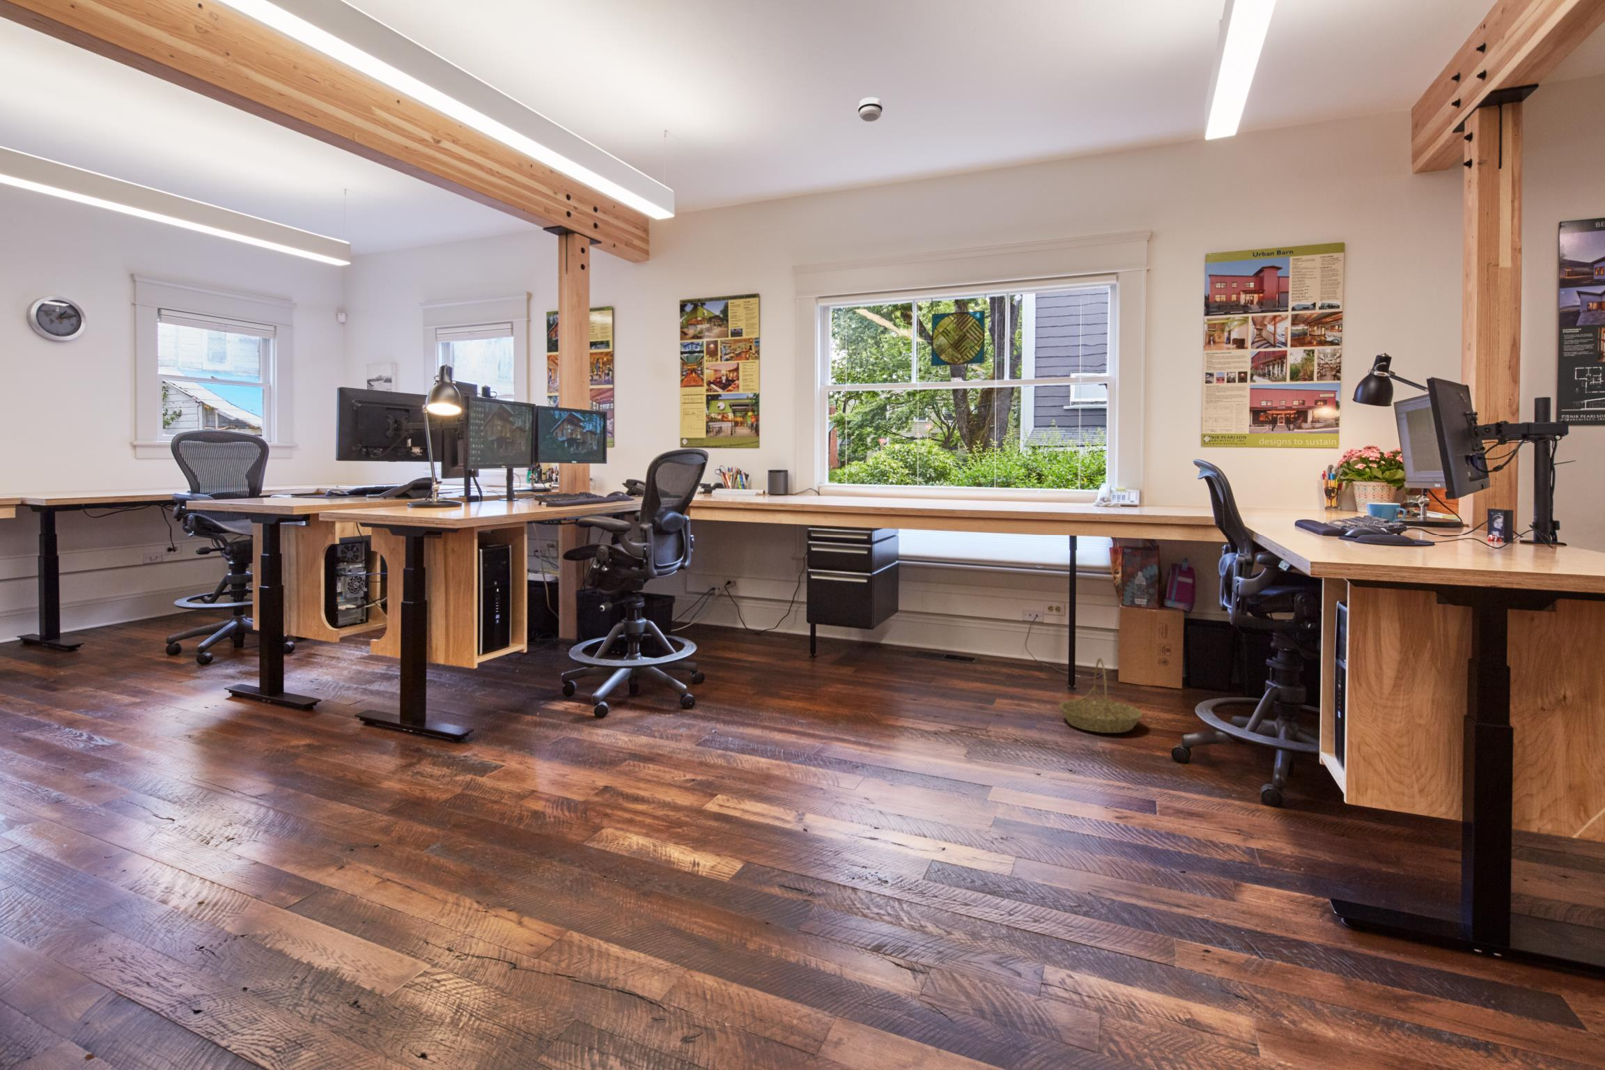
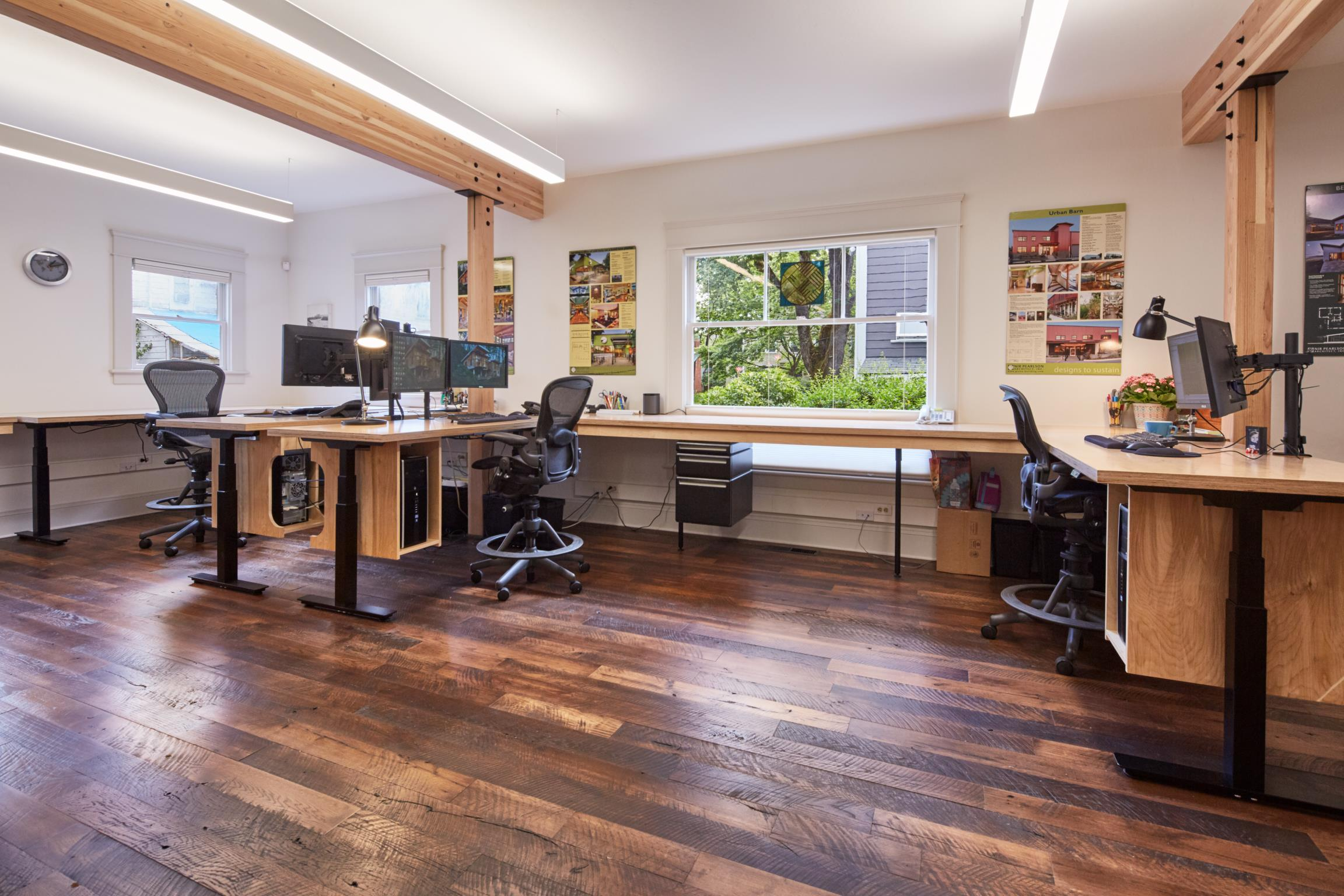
- smoke detector [857,97,884,123]
- basket [1058,657,1143,733]
